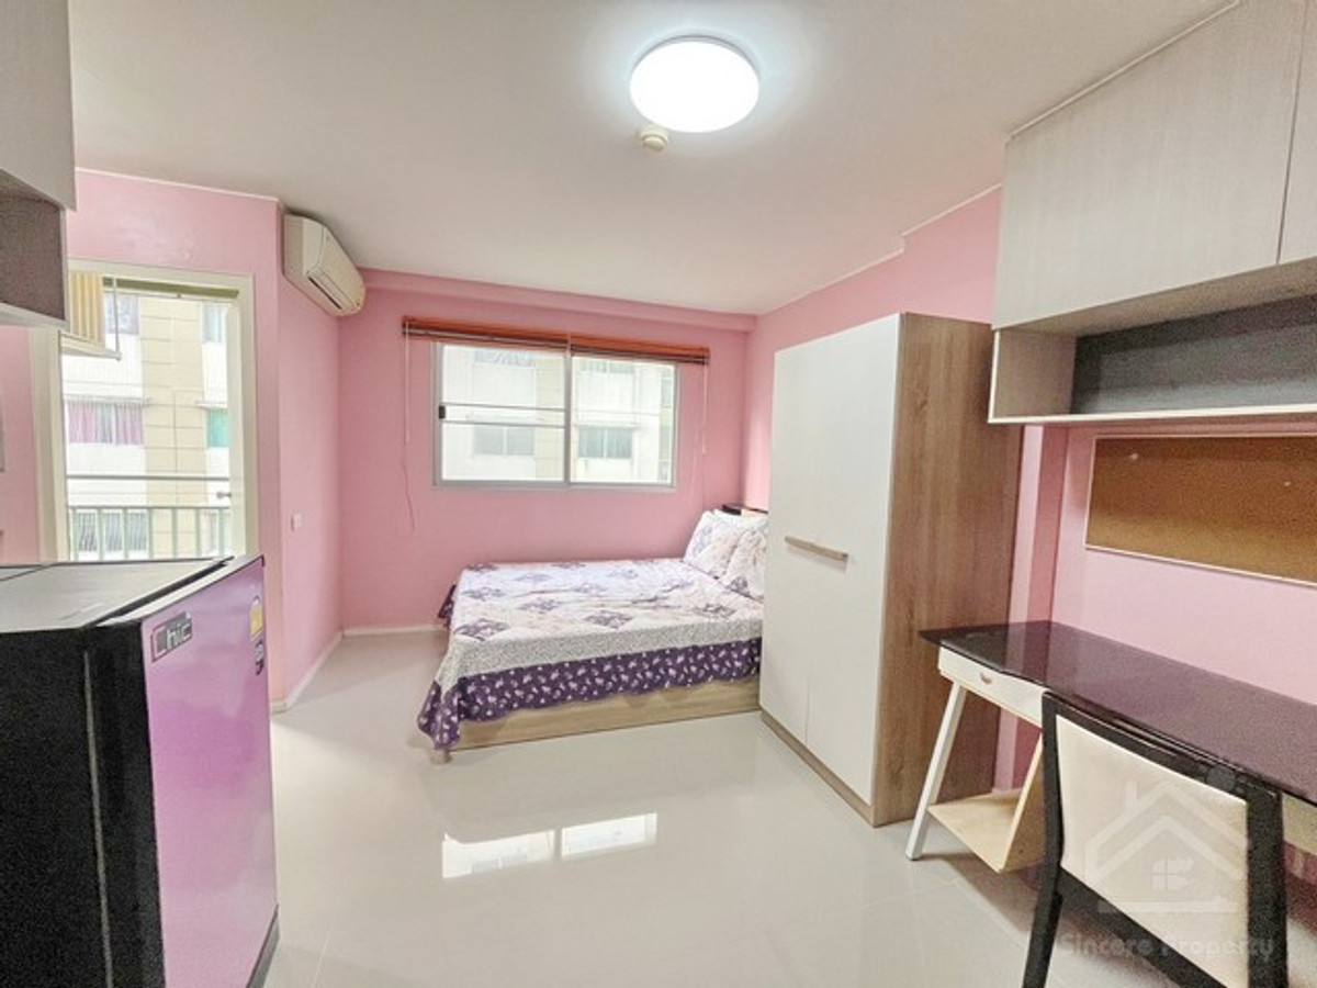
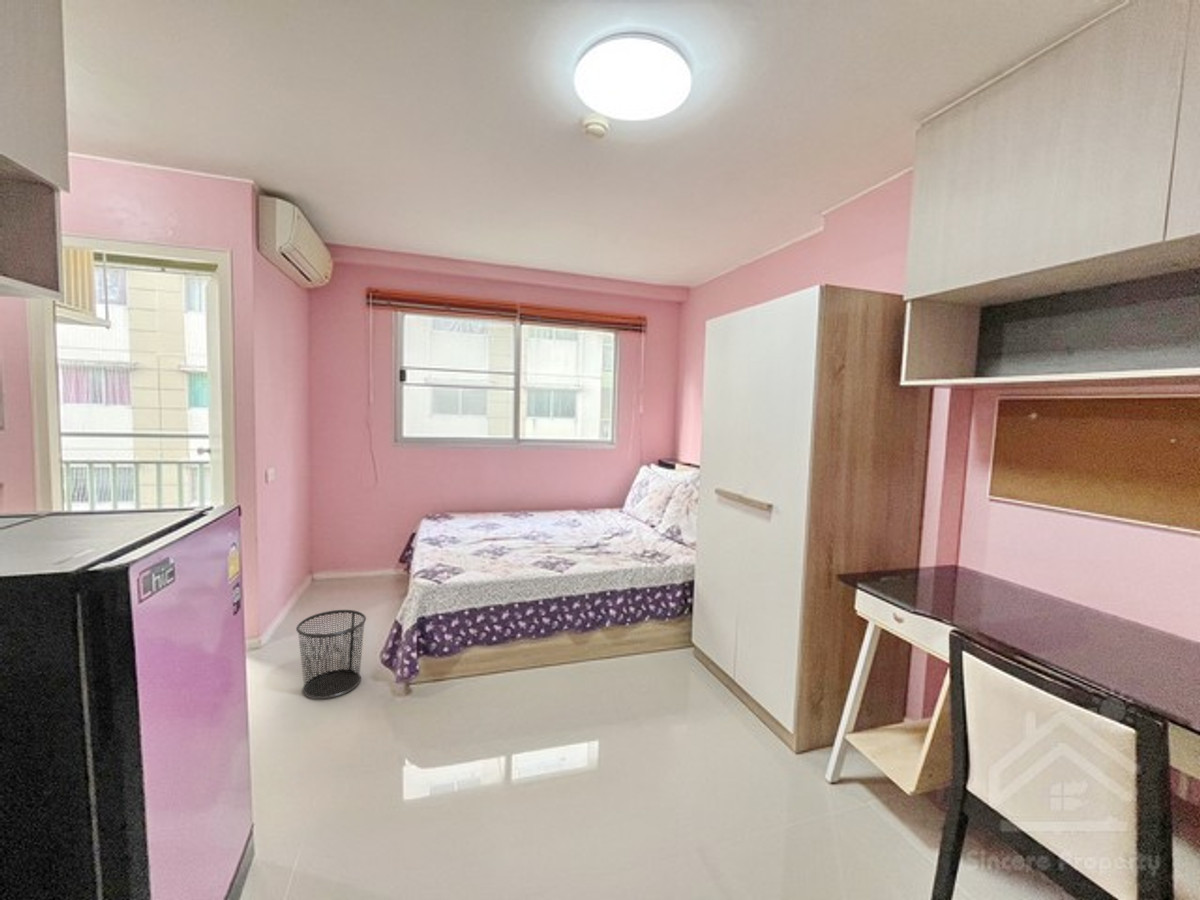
+ waste bin [295,609,367,700]
